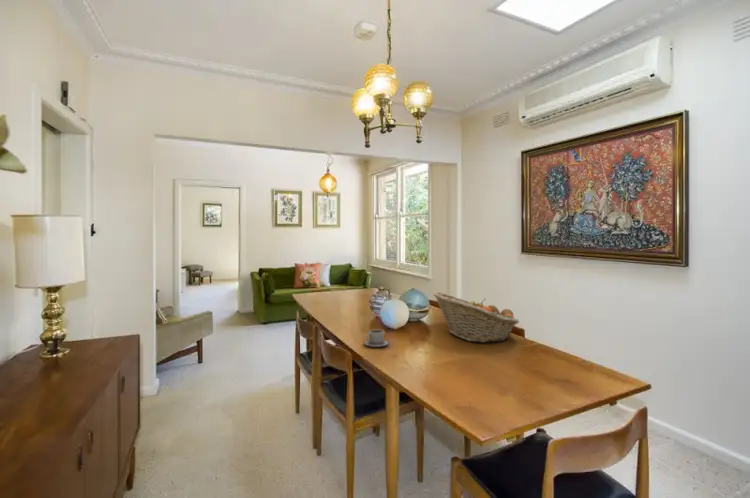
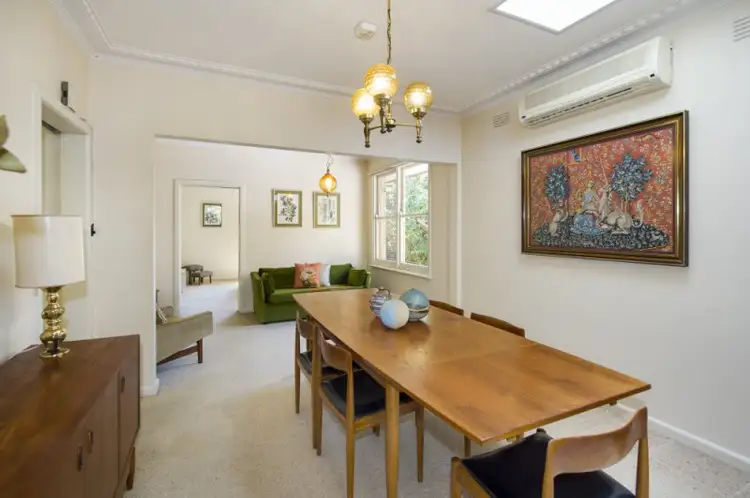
- fruit basket [432,291,520,344]
- cup [362,329,390,348]
